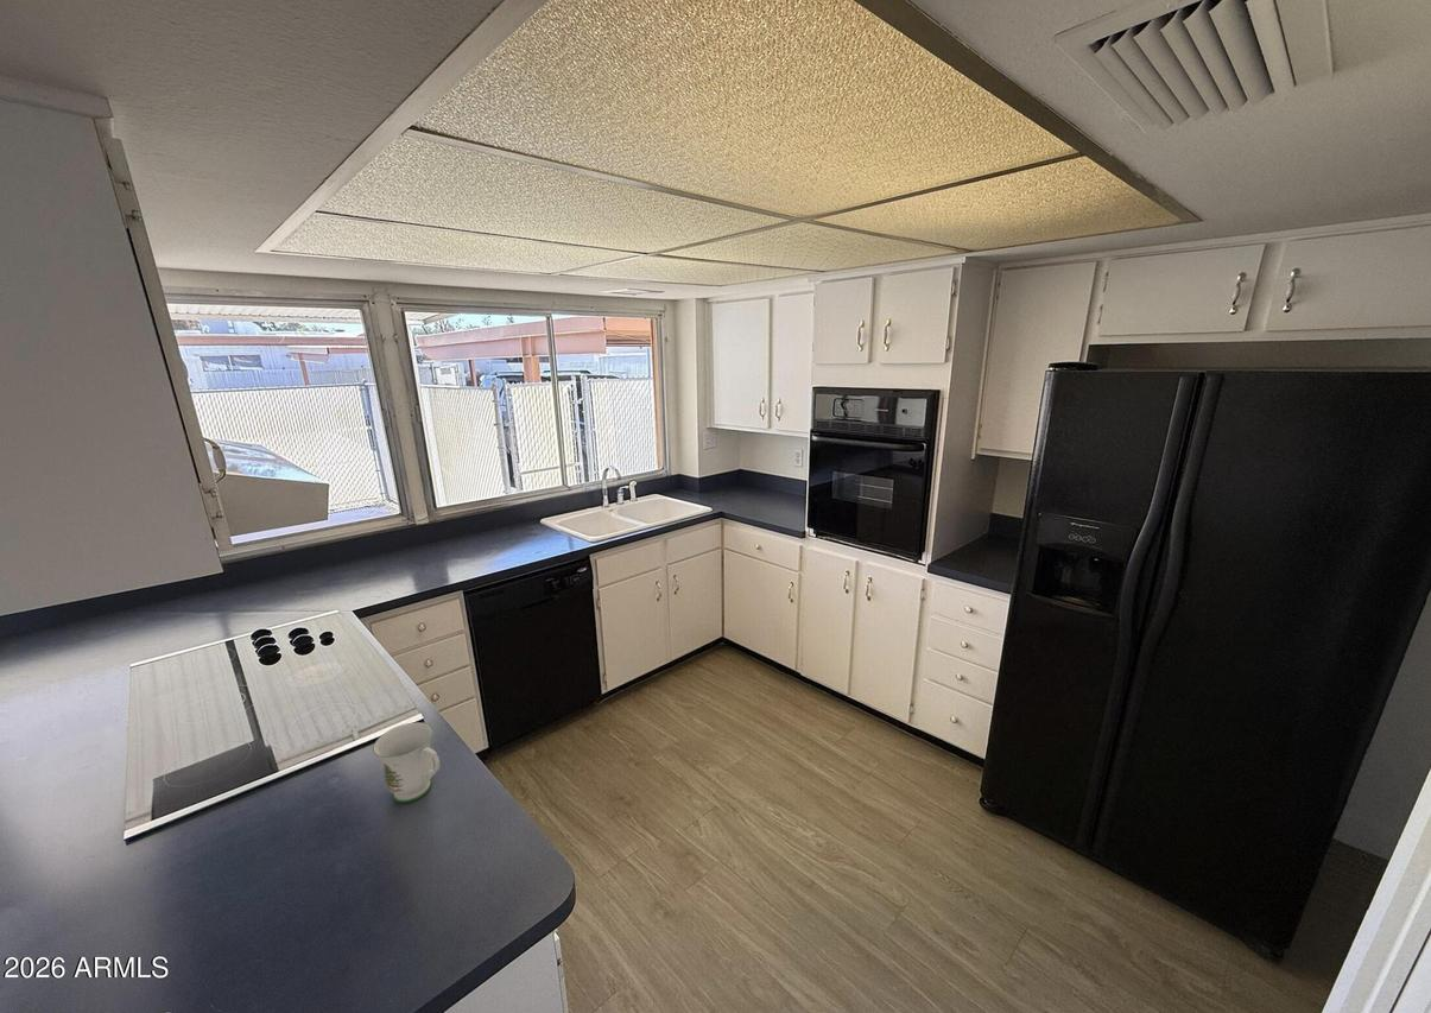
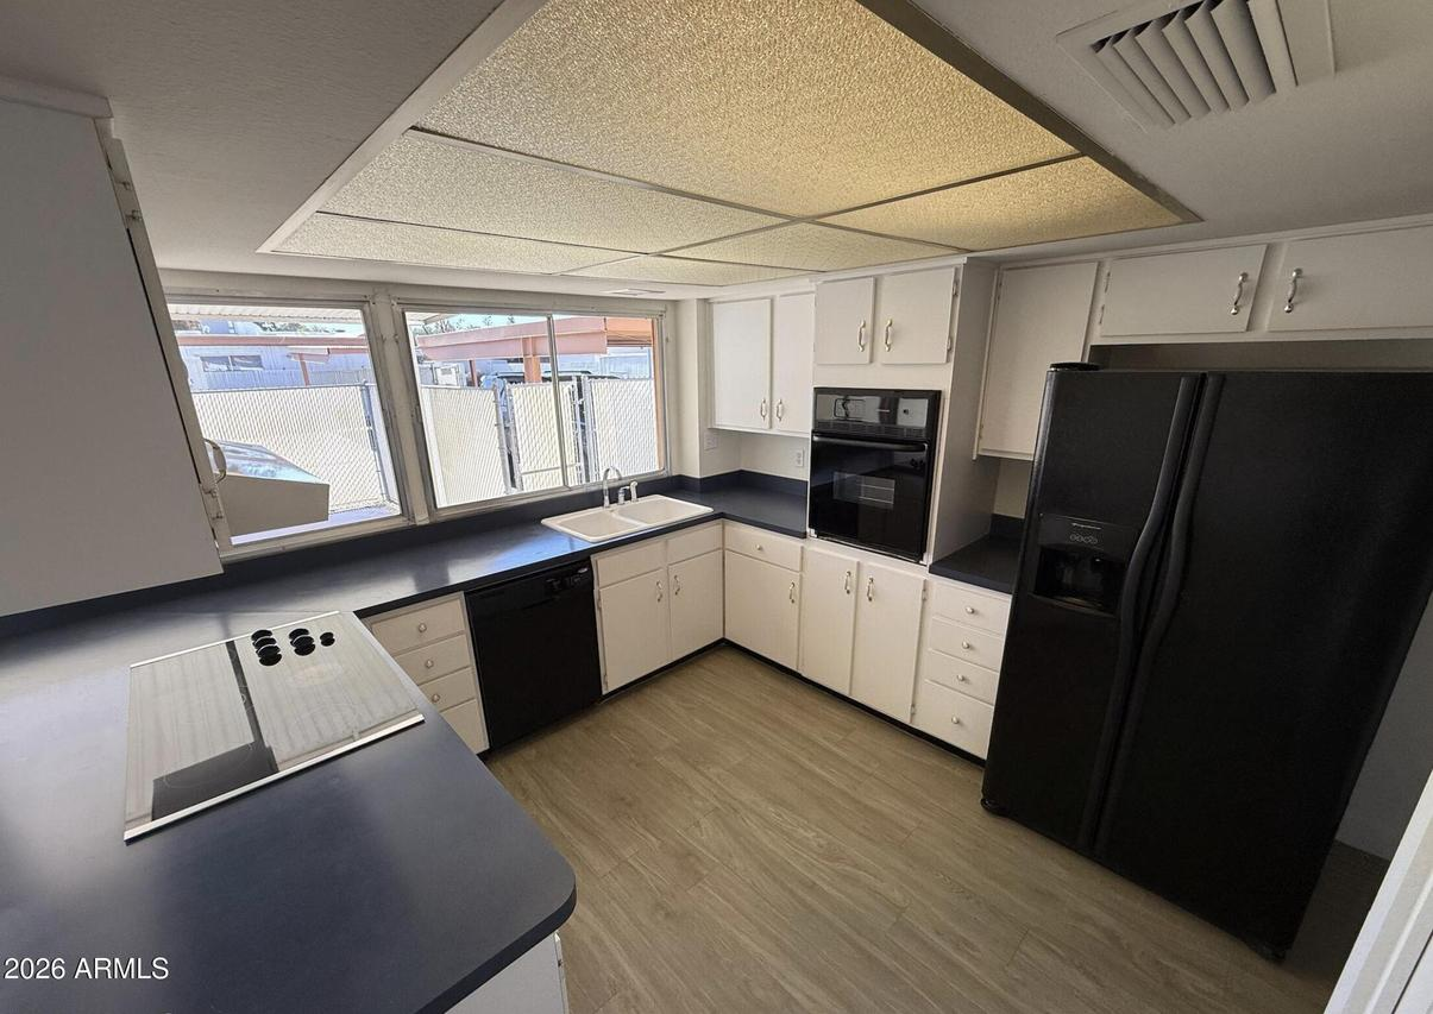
- mug [372,721,441,804]
